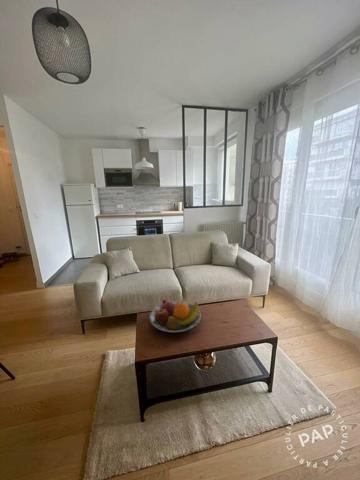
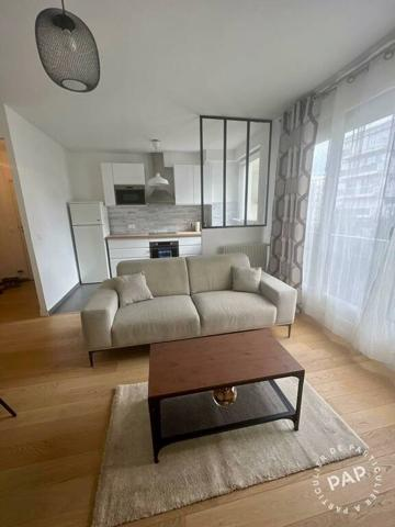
- fruit bowl [149,299,202,333]
